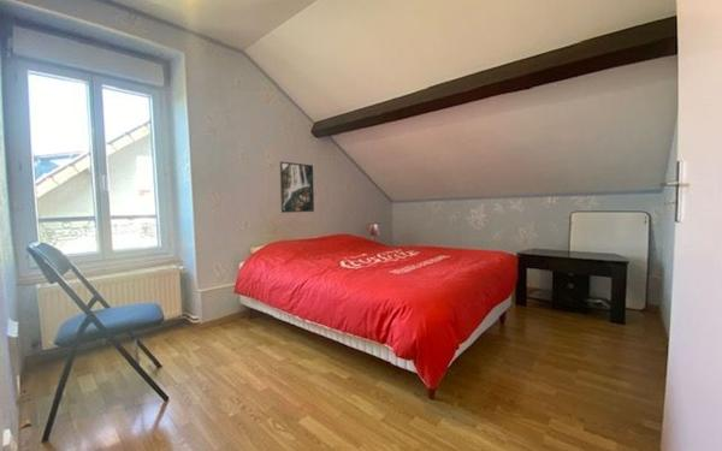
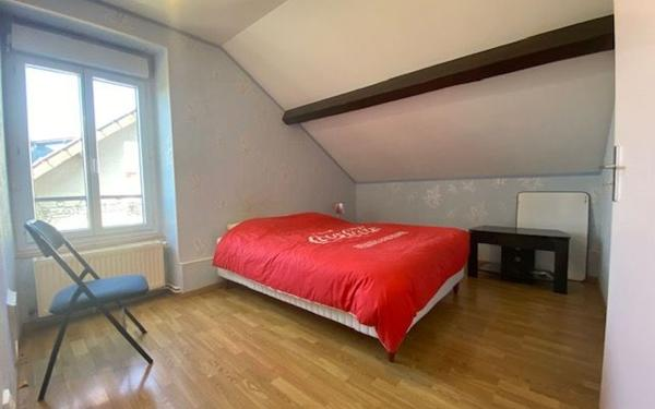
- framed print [279,160,315,214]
